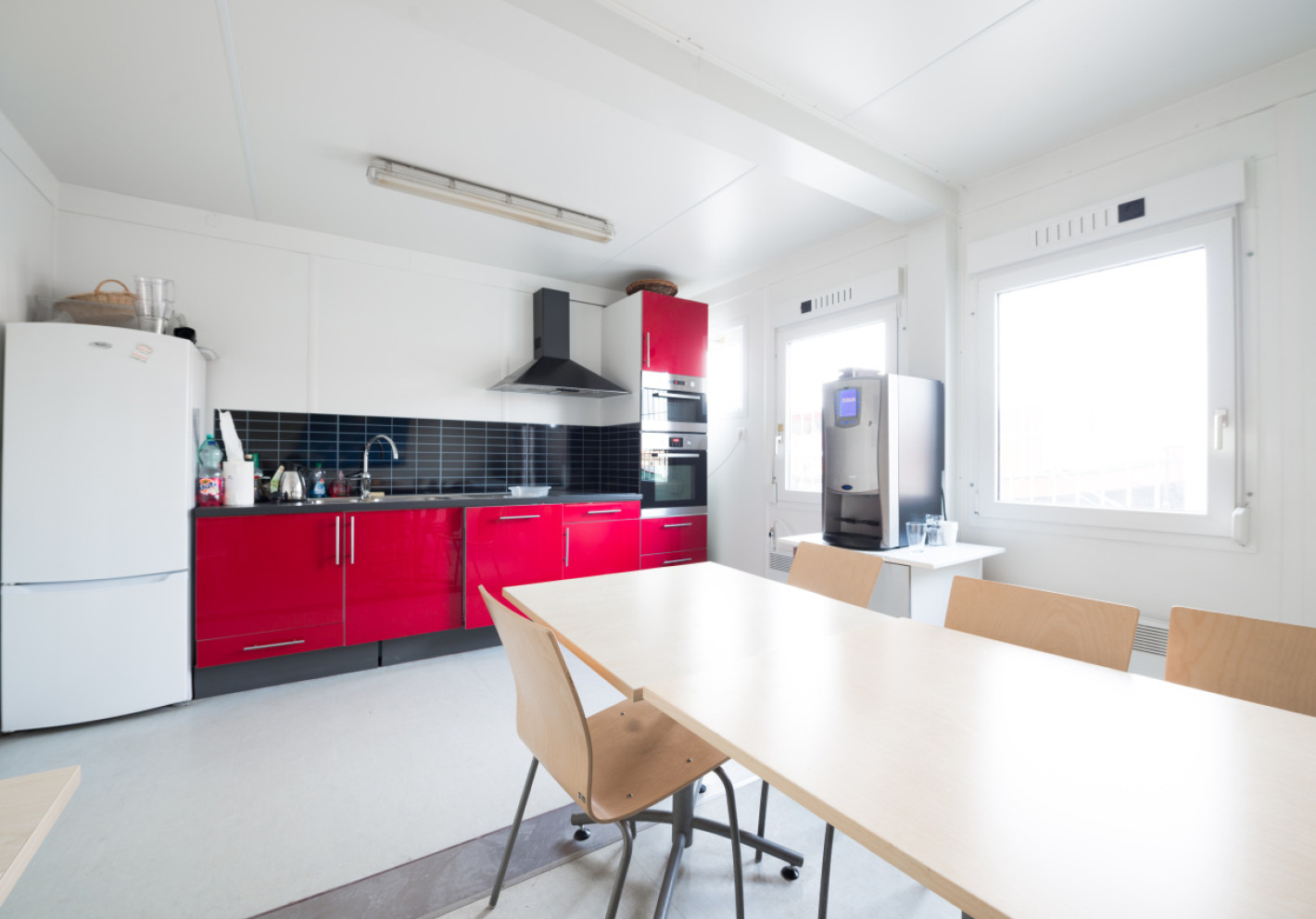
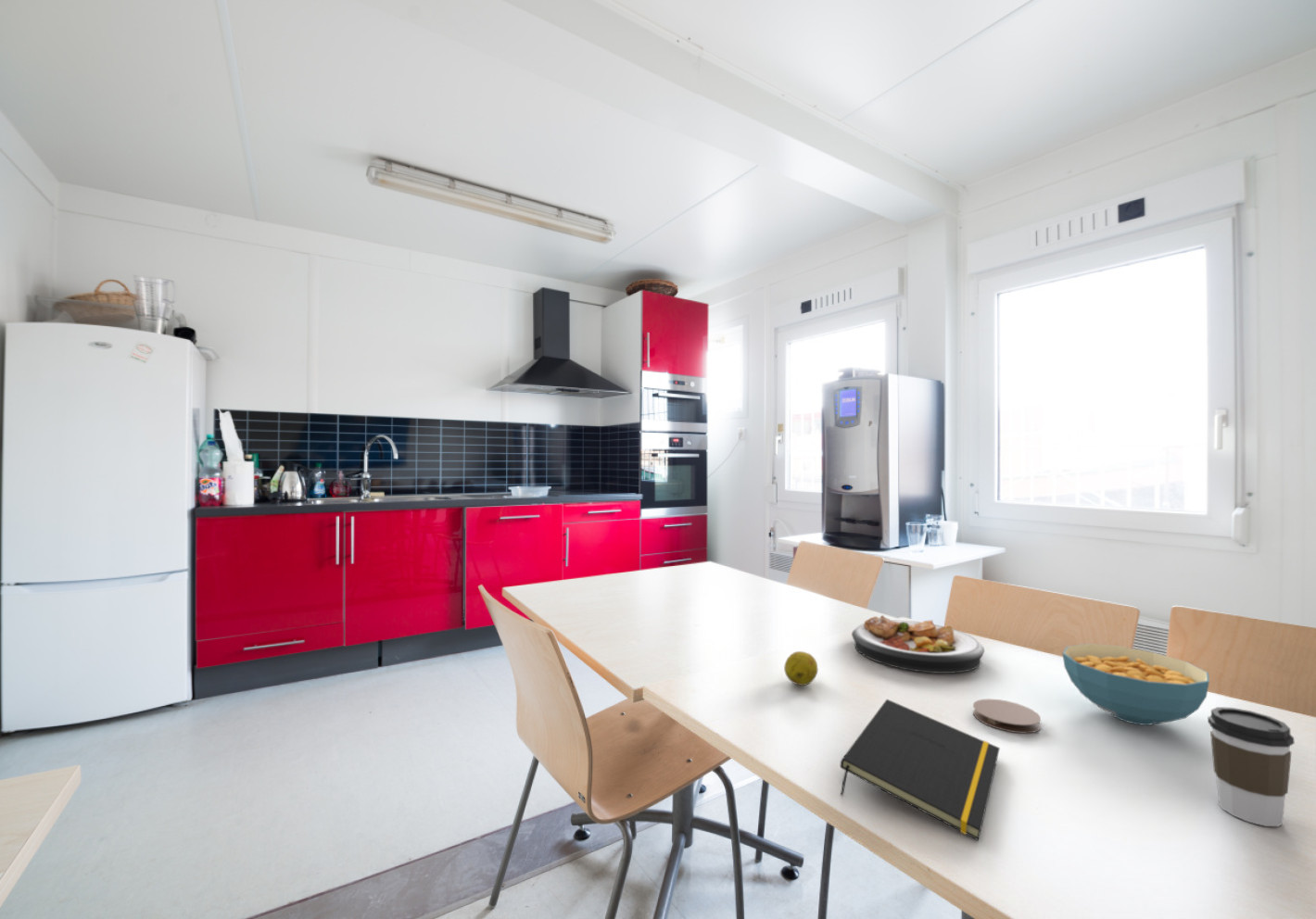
+ plate [851,614,985,674]
+ coaster [972,698,1042,734]
+ cereal bowl [1061,643,1210,726]
+ coffee cup [1207,706,1296,827]
+ notepad [840,699,1001,841]
+ fruit [783,650,818,686]
